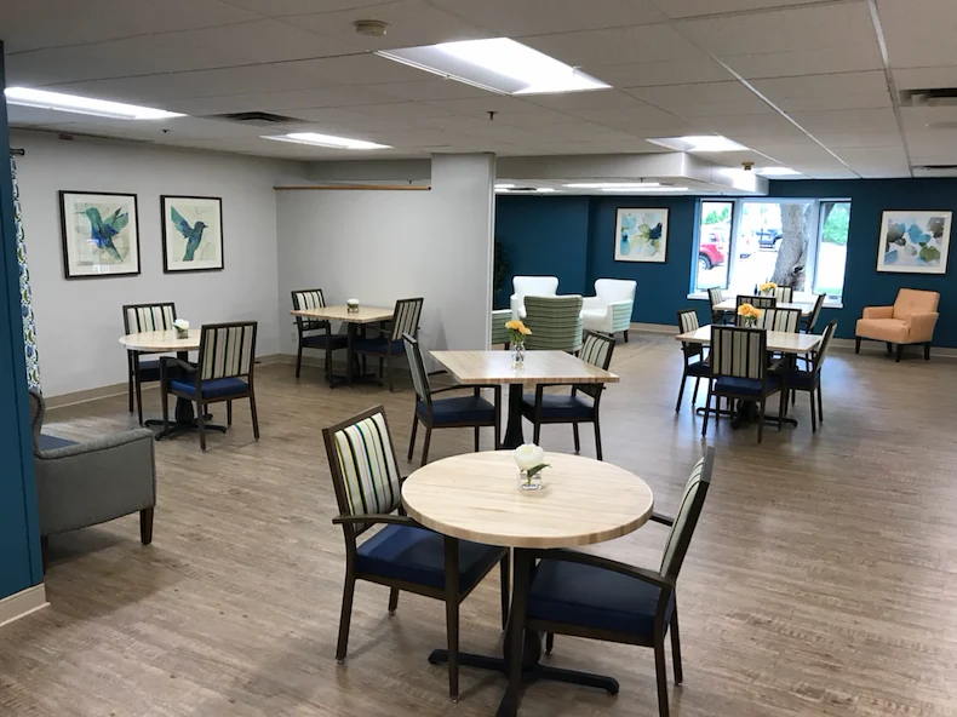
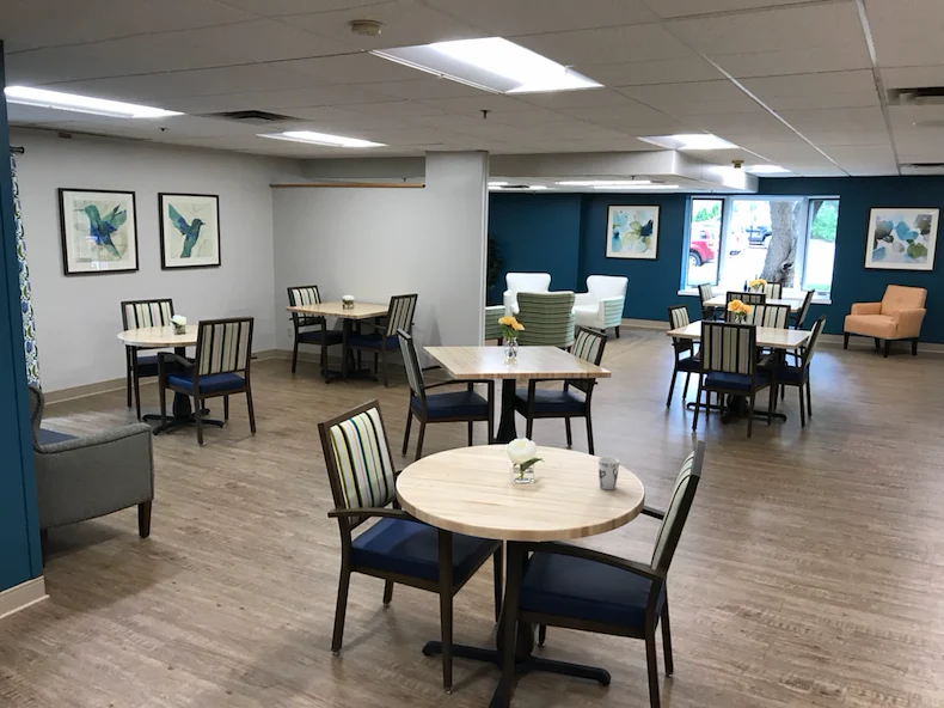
+ cup [597,456,620,490]
